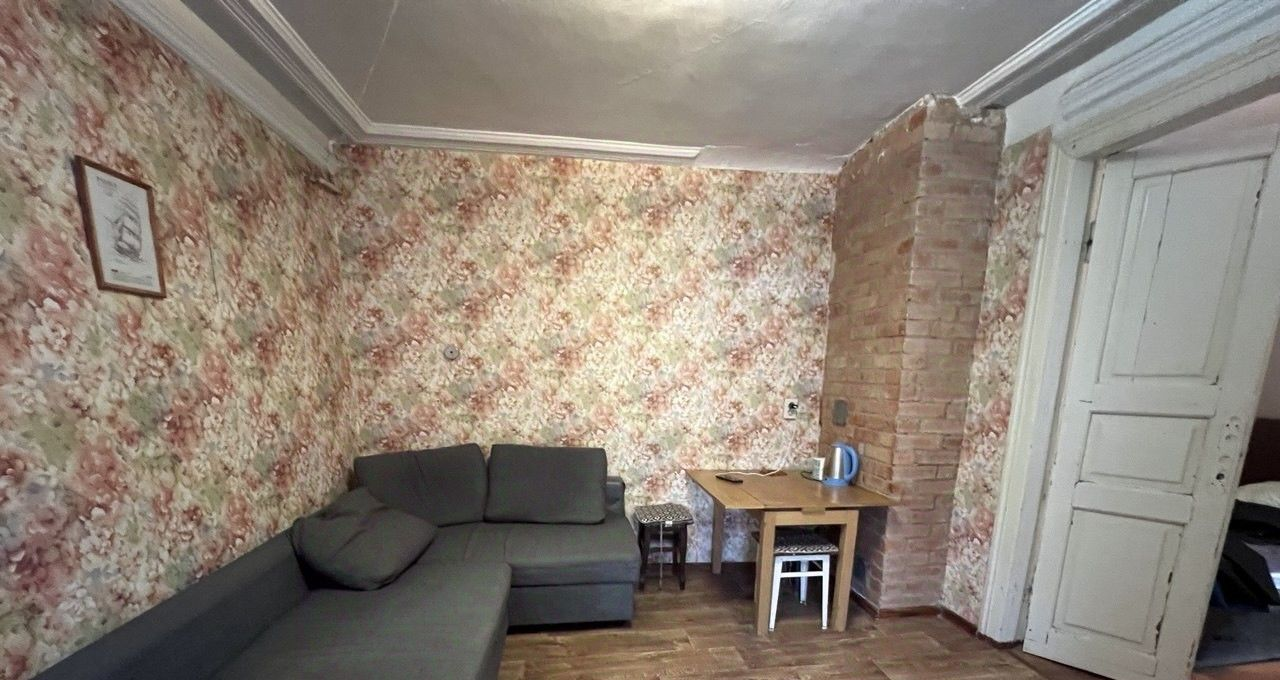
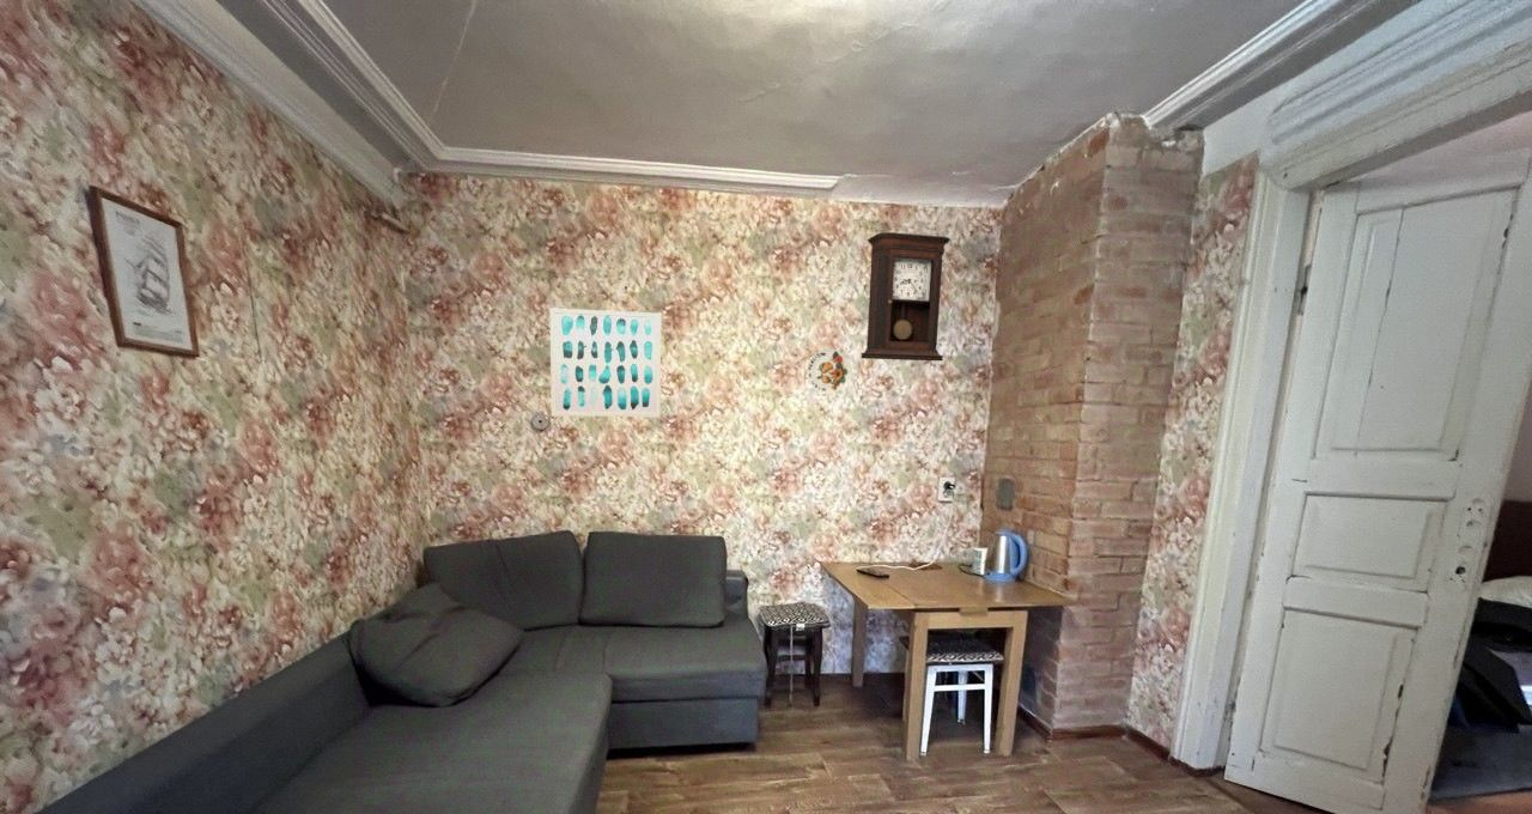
+ decorative plate [805,348,851,395]
+ pendulum clock [859,231,952,362]
+ wall art [549,306,662,418]
